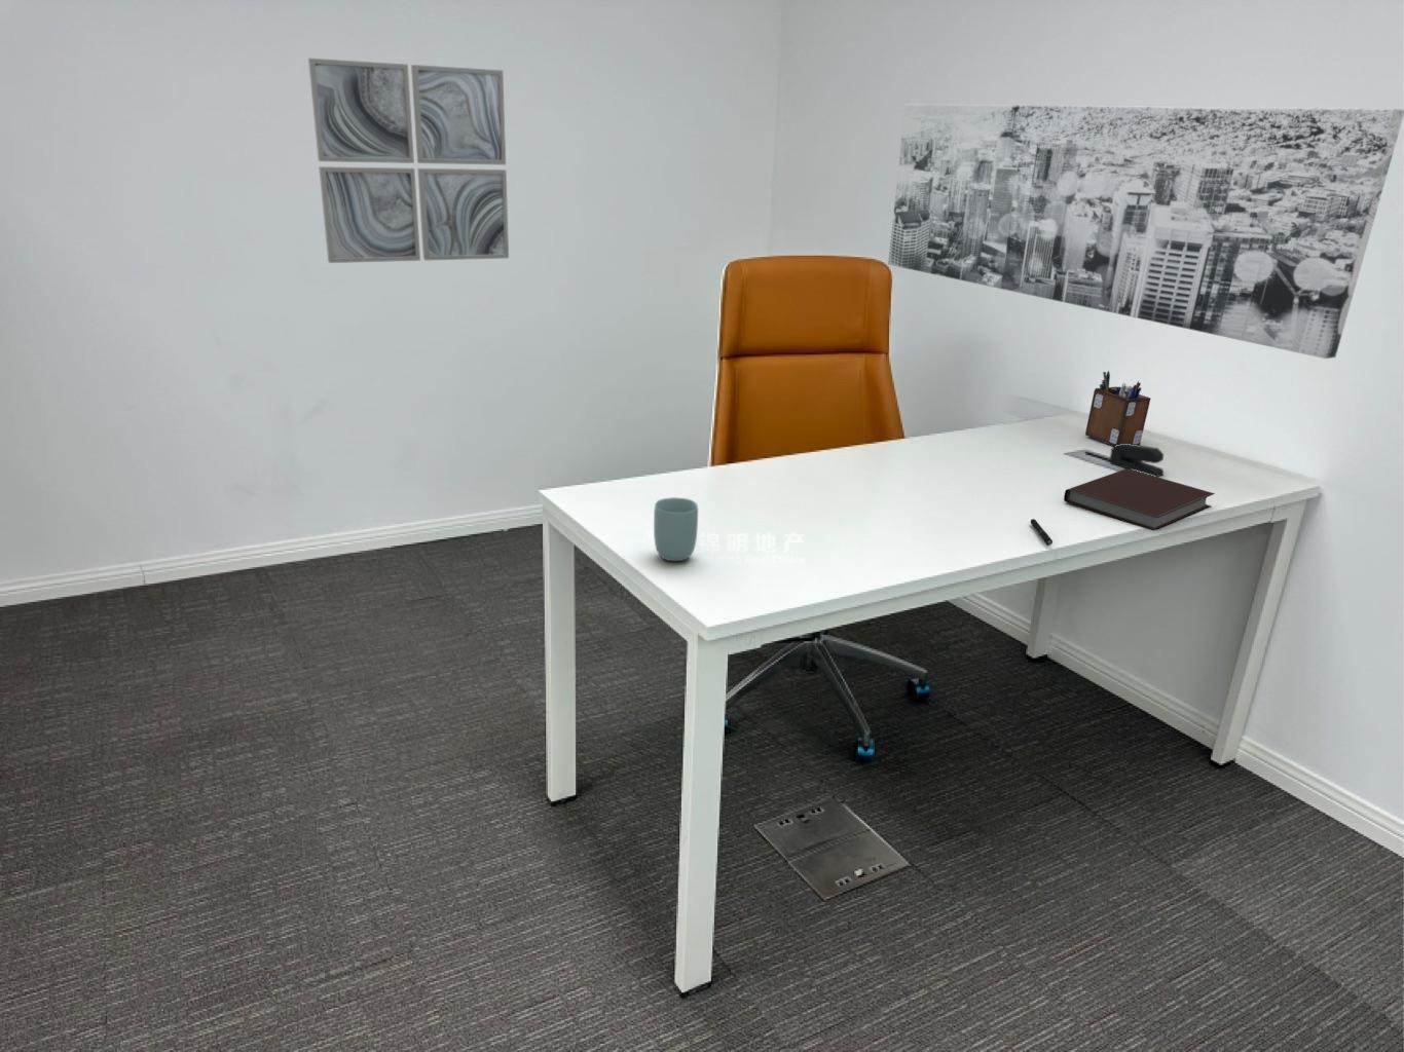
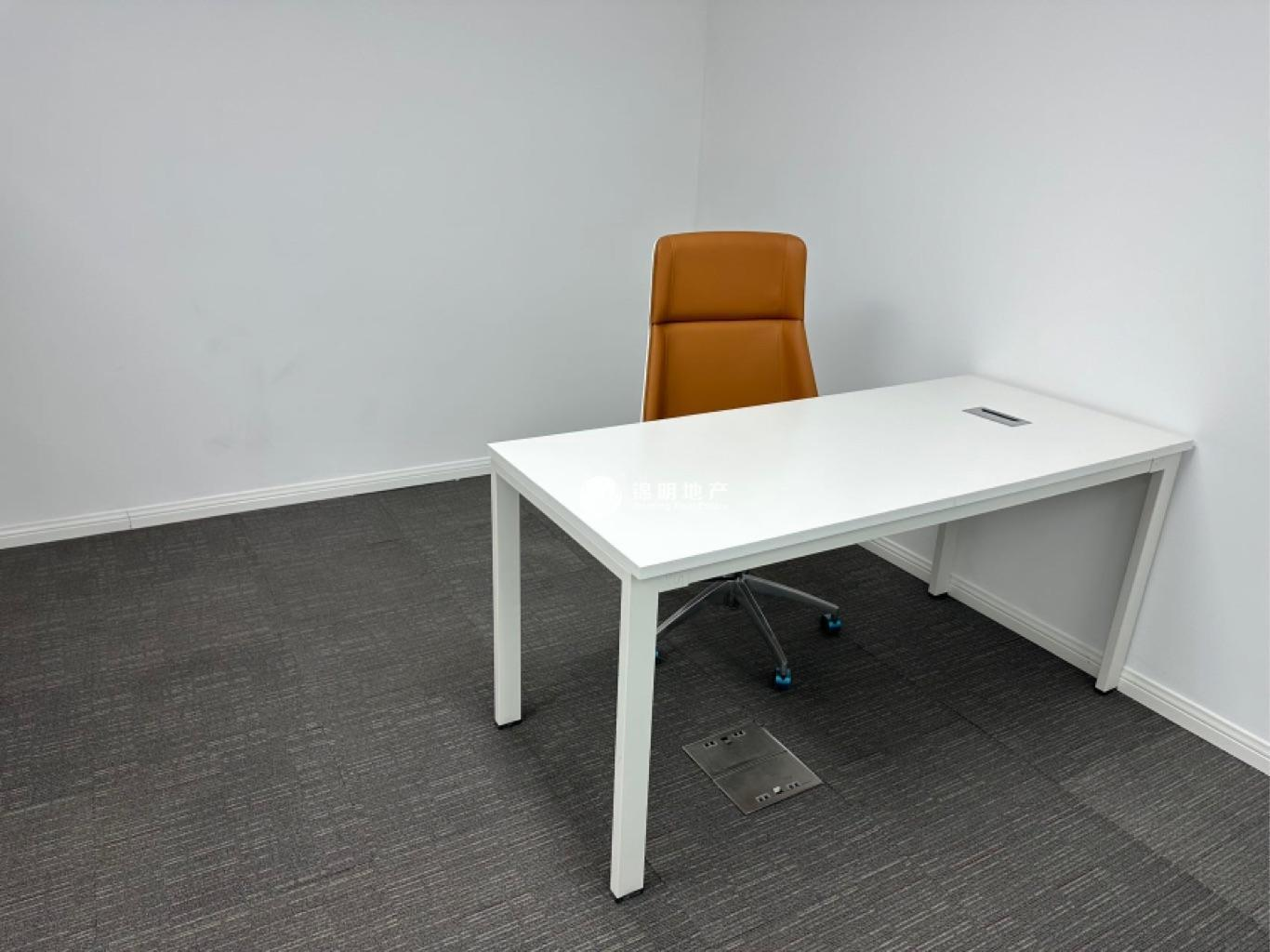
- desk organizer [1085,370,1151,446]
- stapler [1108,444,1165,477]
- notebook [1062,467,1216,532]
- wall art [887,103,1404,359]
- wall art [307,57,510,264]
- pen [1030,518,1054,547]
- cup [652,496,699,562]
